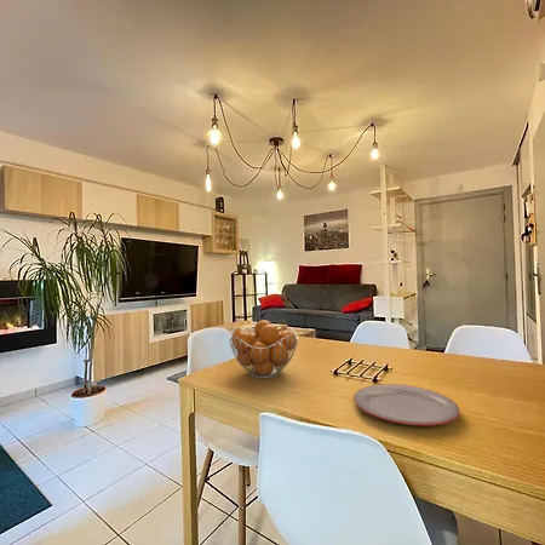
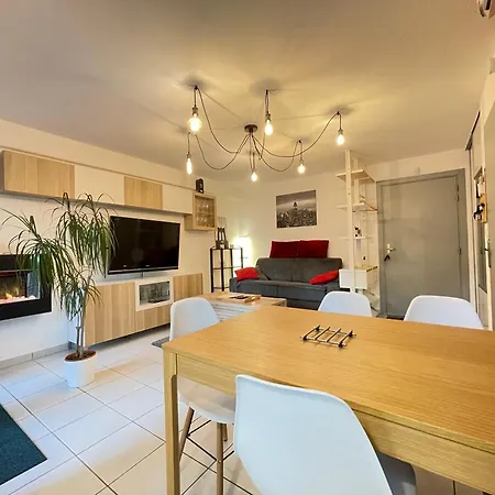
- plate [352,383,461,426]
- fruit basket [228,319,299,379]
